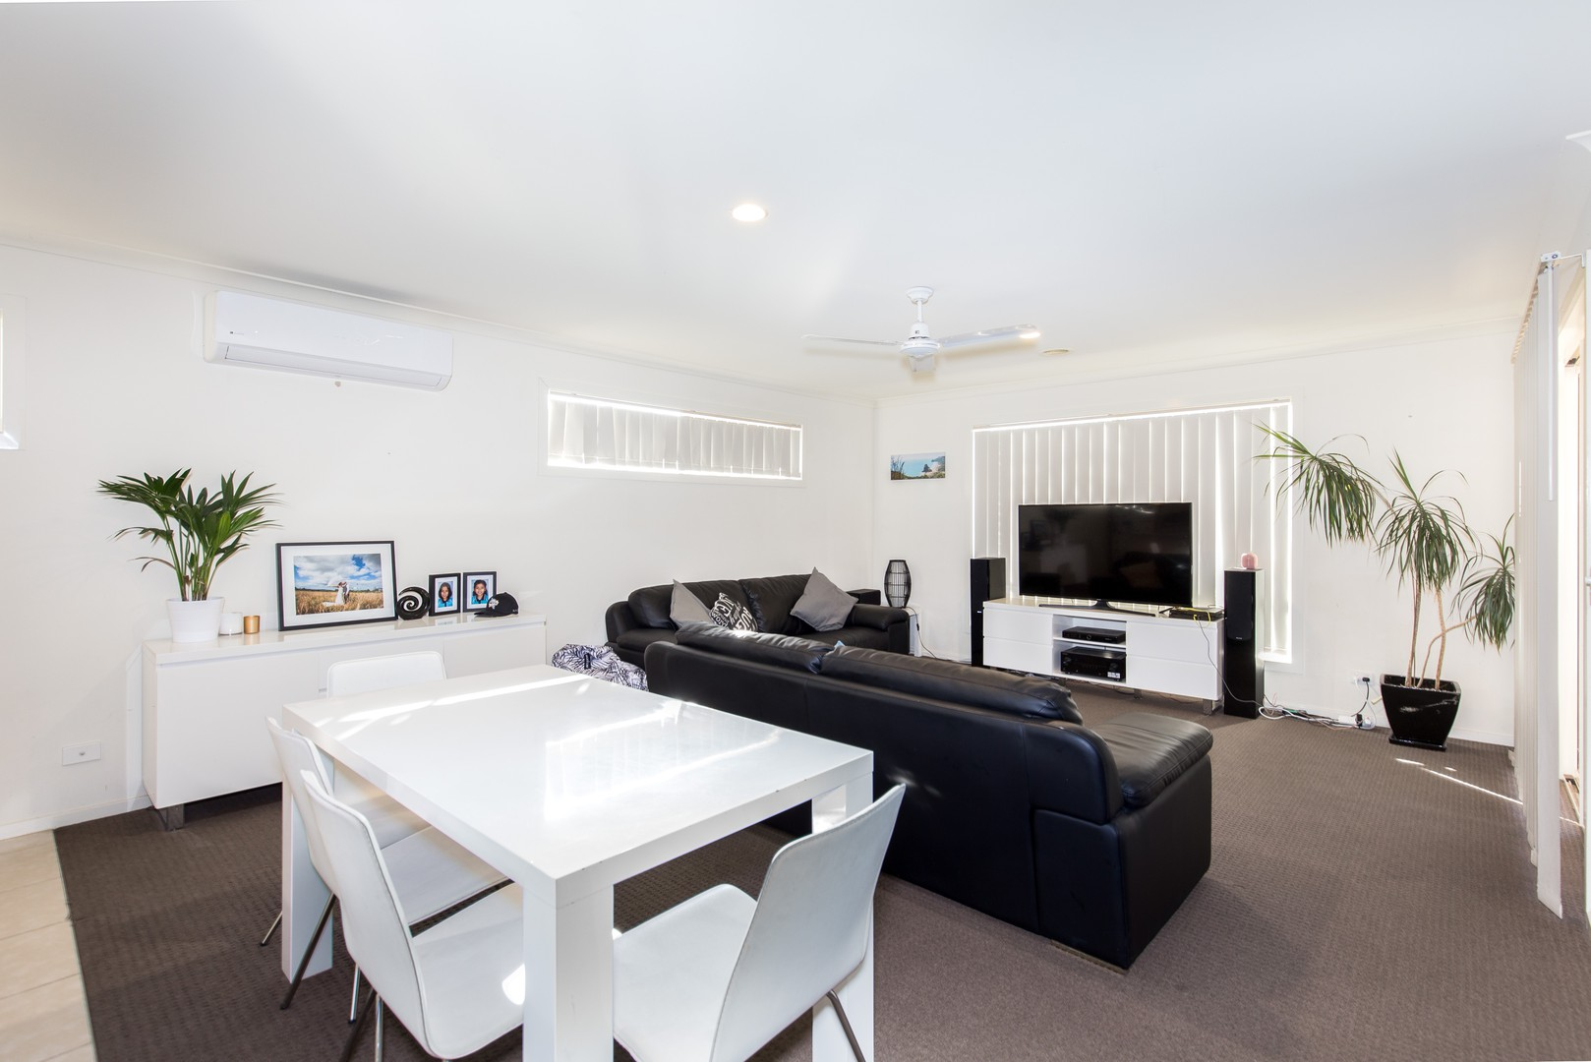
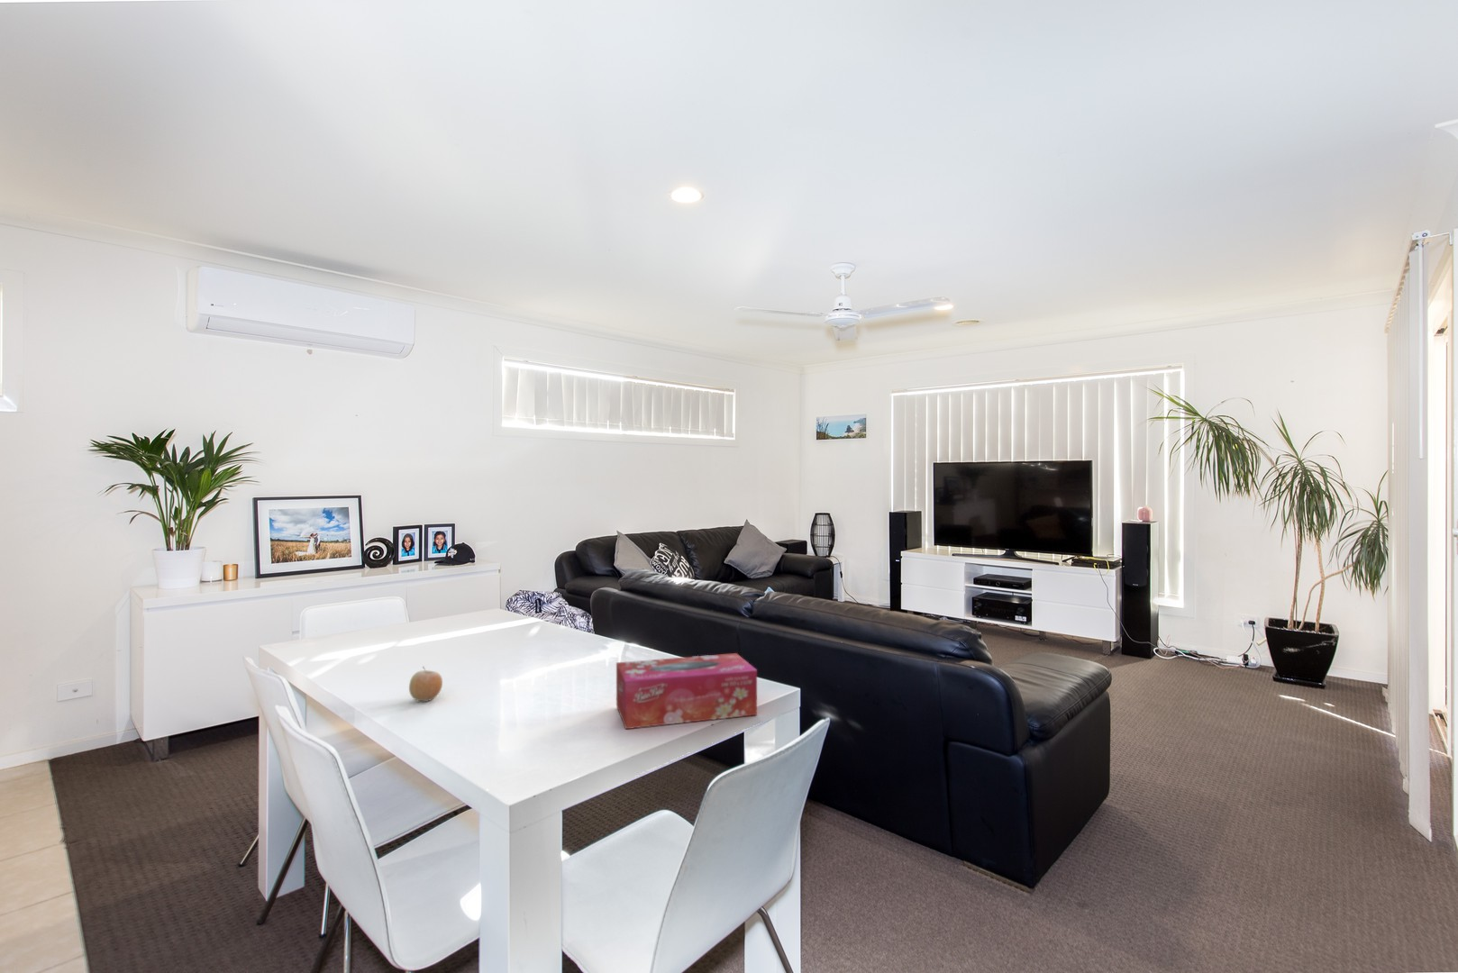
+ fruit [408,666,443,702]
+ tissue box [616,653,758,730]
